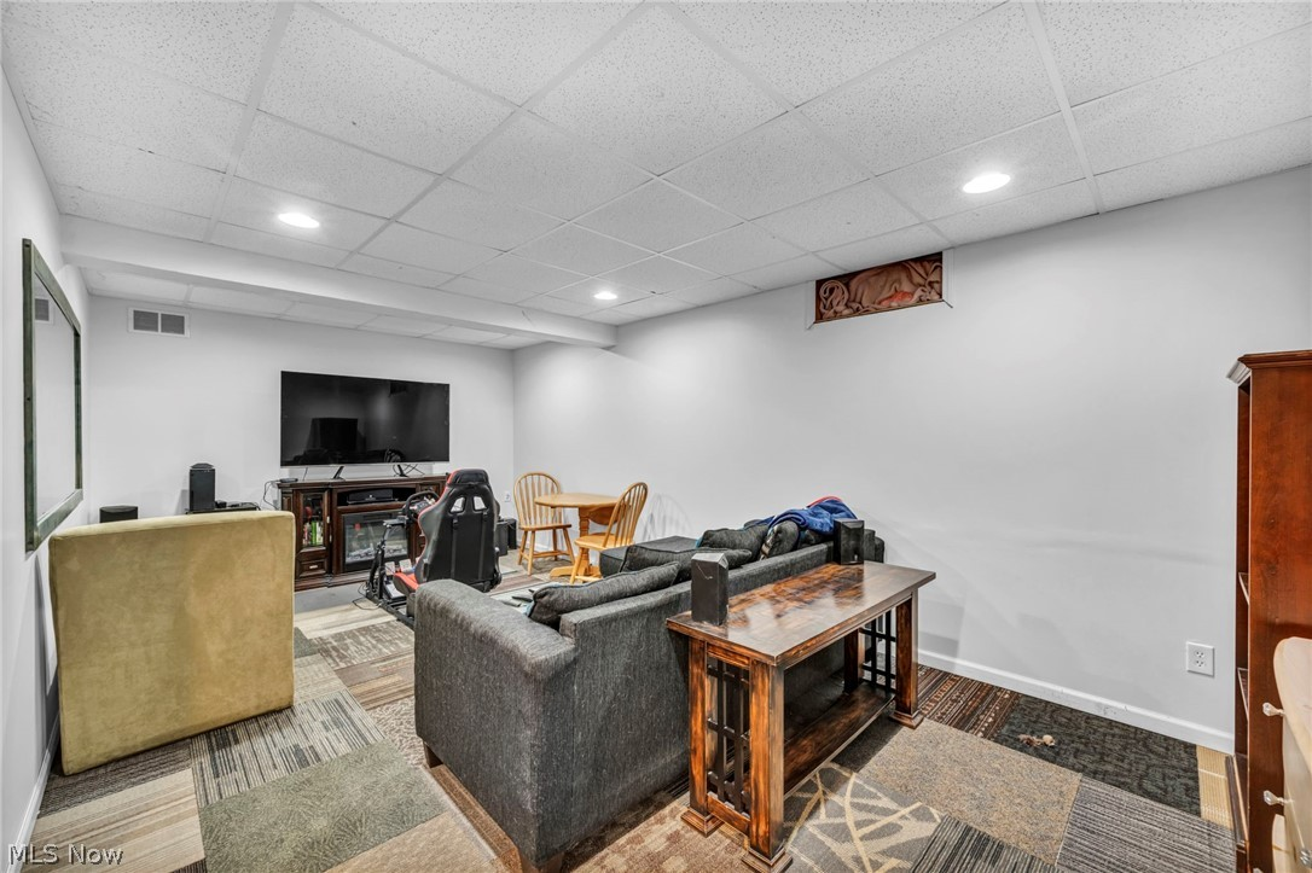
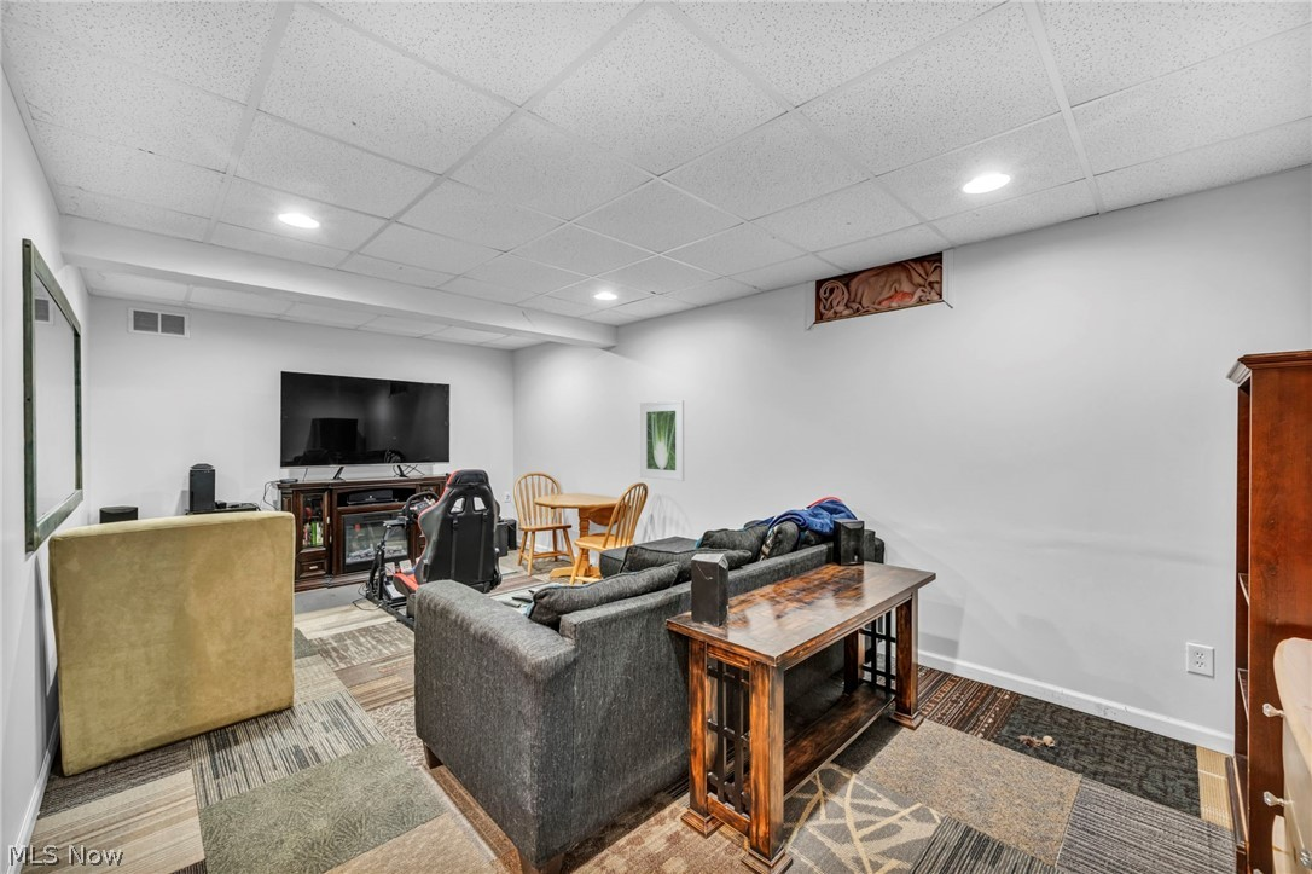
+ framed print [639,399,685,482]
